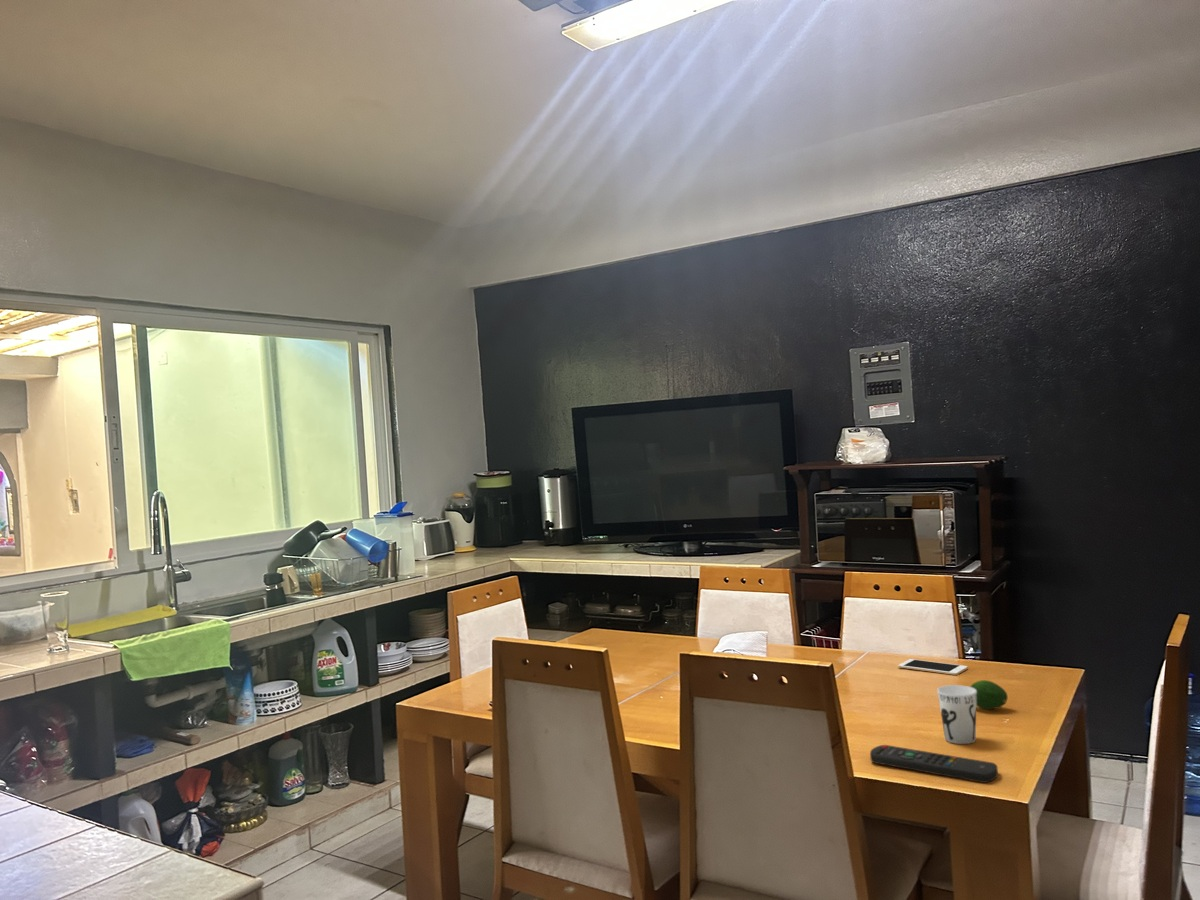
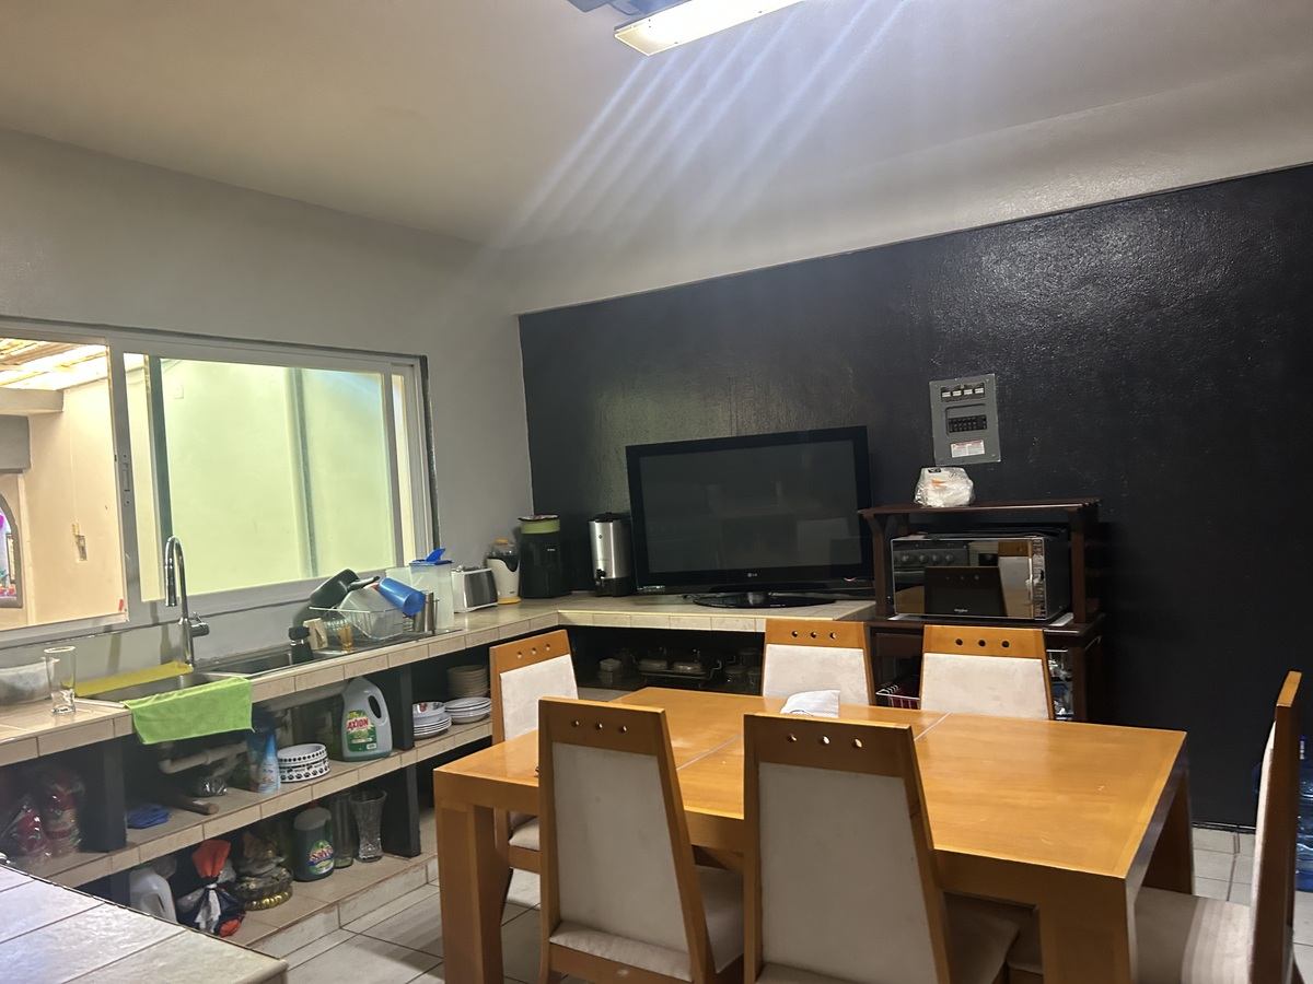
- cell phone [897,658,969,676]
- fruit [969,679,1009,710]
- cup [936,684,977,745]
- remote control [869,744,999,784]
